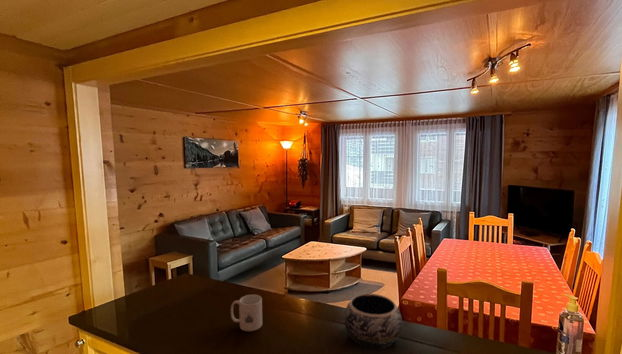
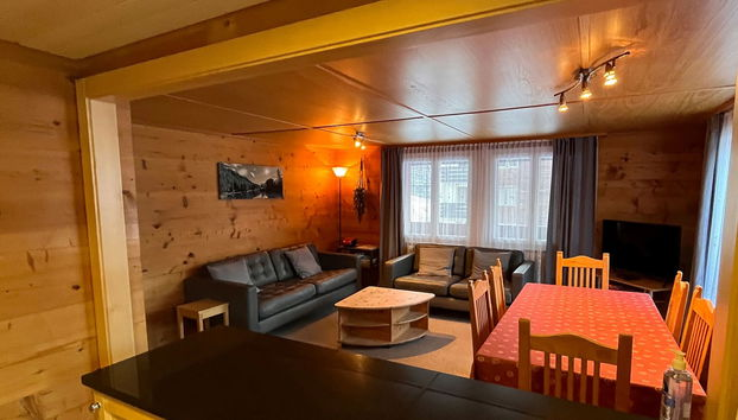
- mug [230,294,263,332]
- decorative bowl [343,293,403,350]
